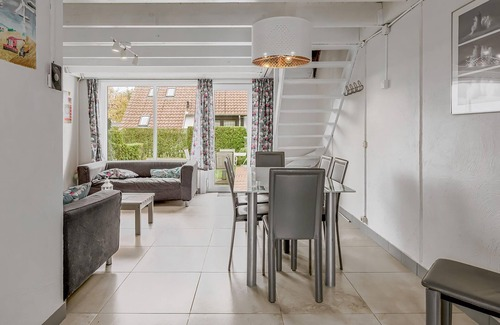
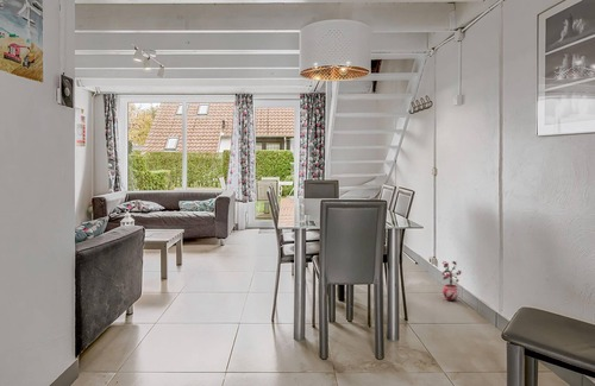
+ potted plant [441,259,463,302]
